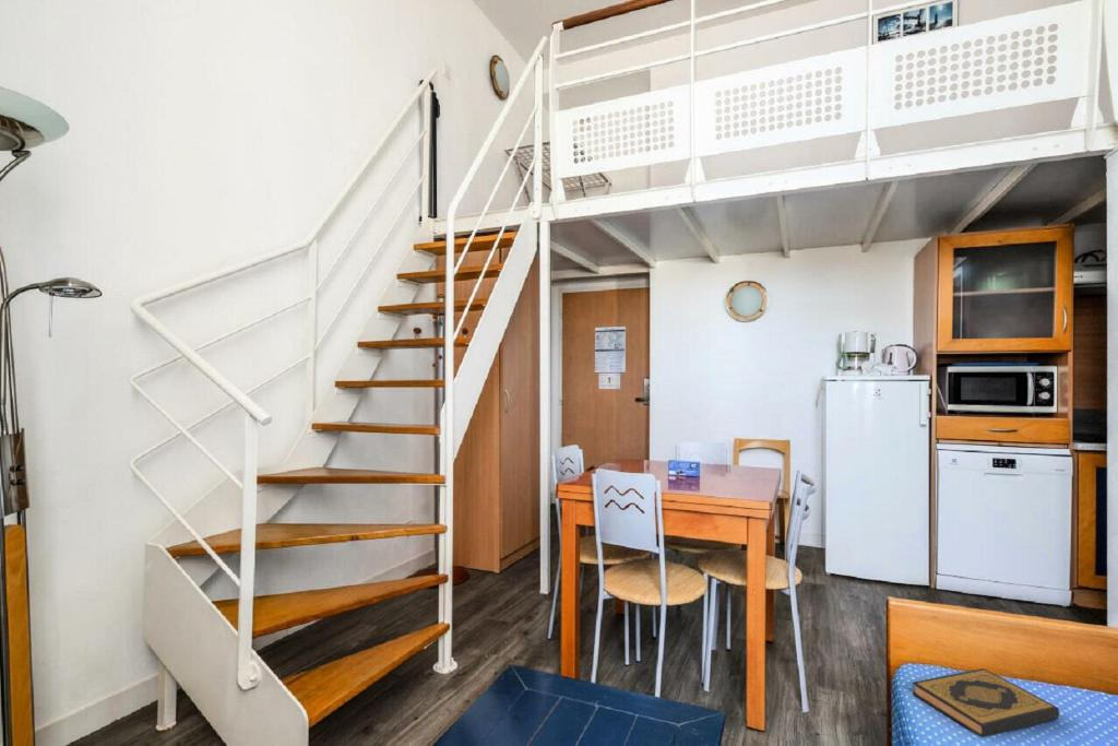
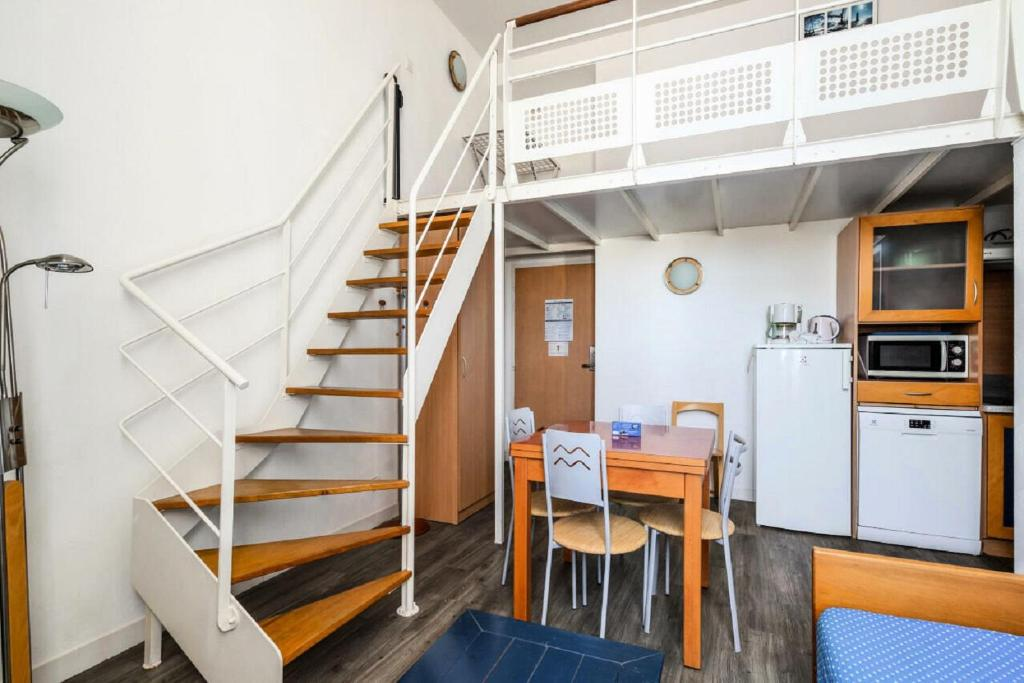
- hardback book [912,667,1060,738]
